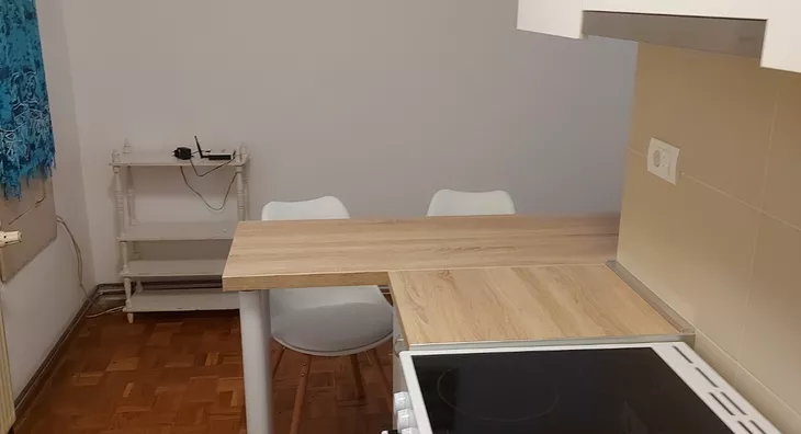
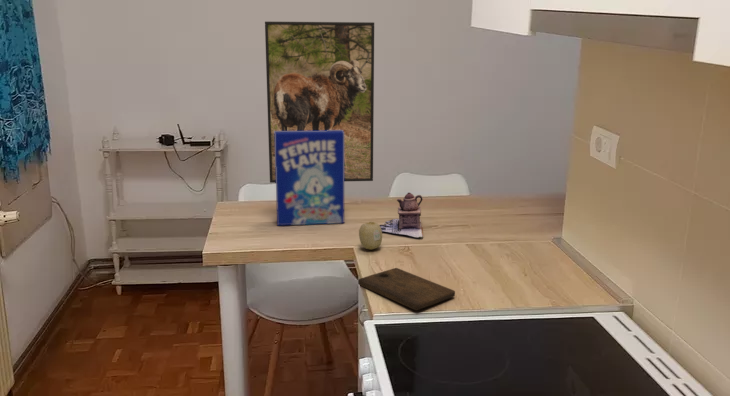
+ fruit [358,221,383,251]
+ cutting board [357,267,456,311]
+ teapot [379,192,424,239]
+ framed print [264,20,375,184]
+ cereal box [274,130,345,226]
